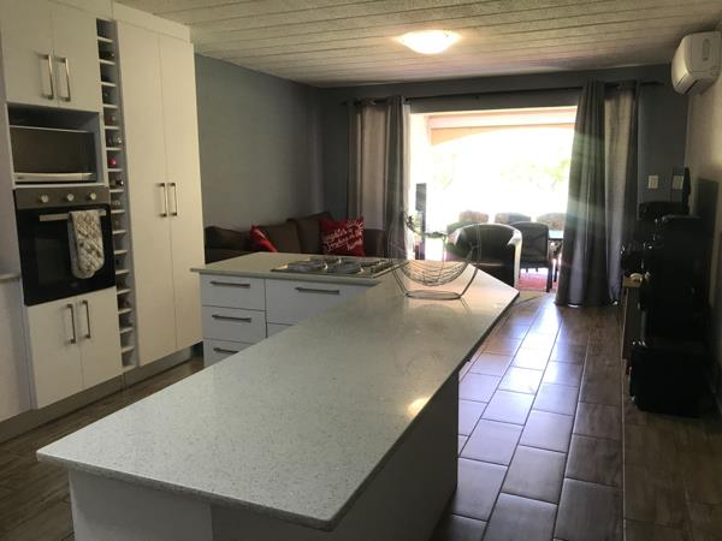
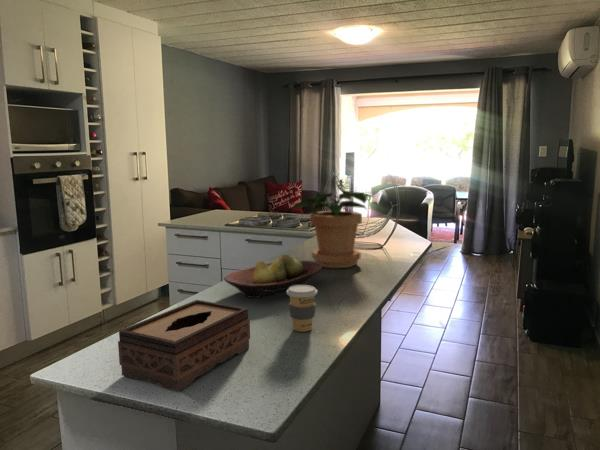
+ fruit bowl [223,253,323,299]
+ potted plant [292,189,368,269]
+ tissue box [117,299,251,392]
+ coffee cup [285,284,318,333]
